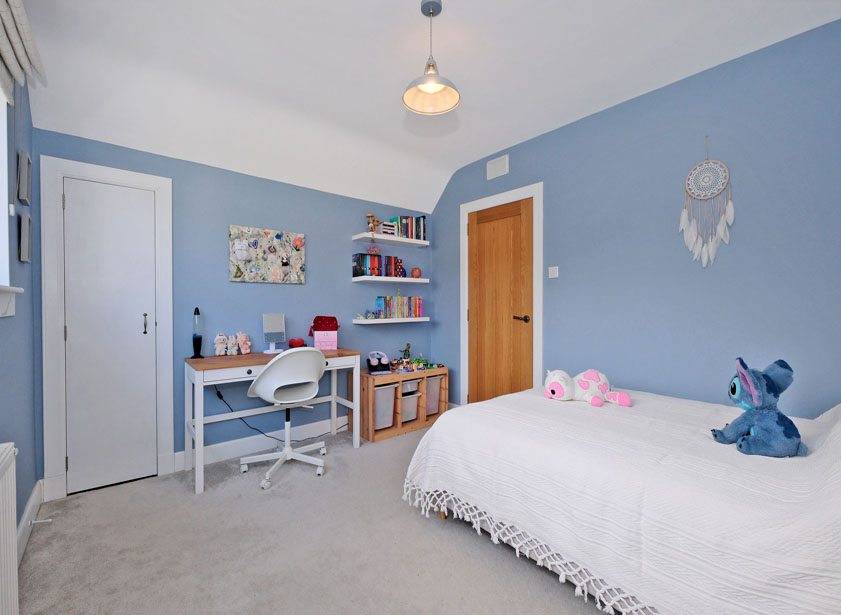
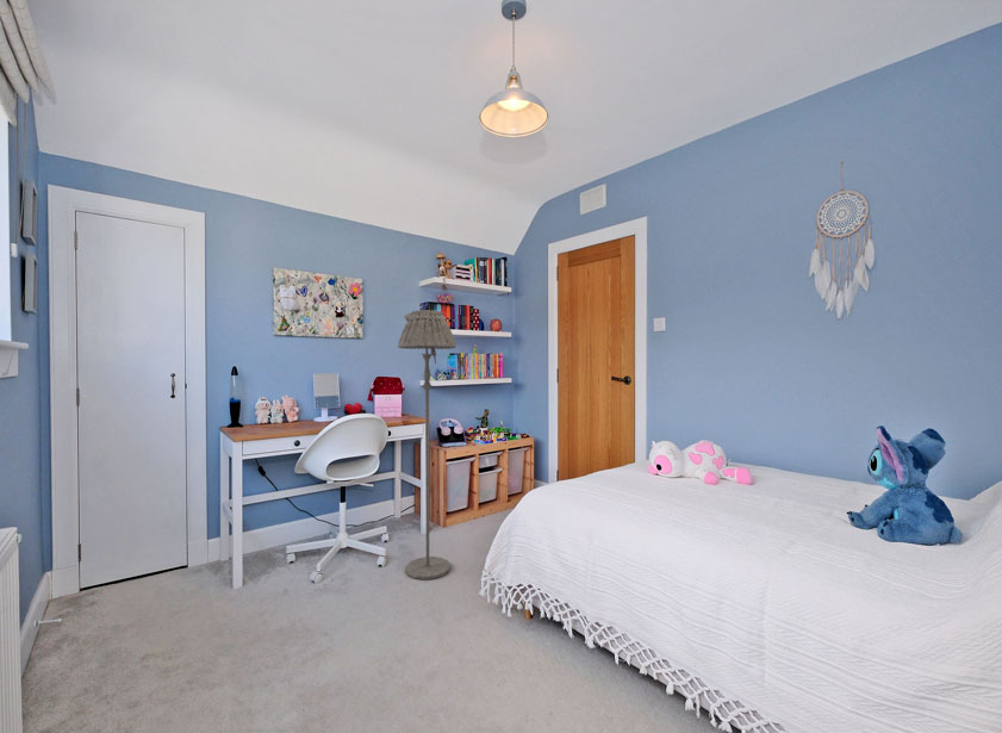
+ floor lamp [397,309,458,580]
